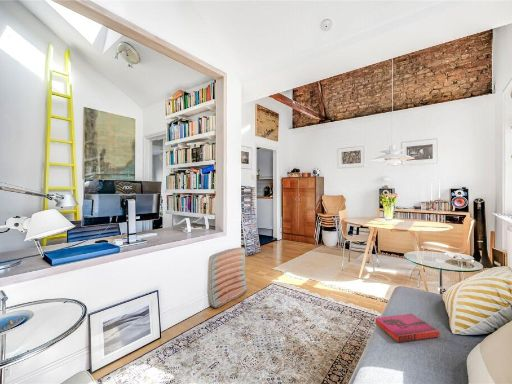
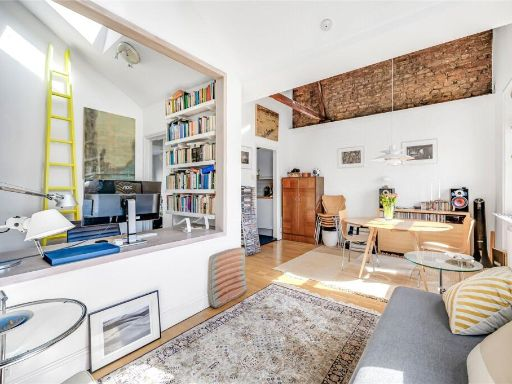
- hardback book [374,313,440,343]
